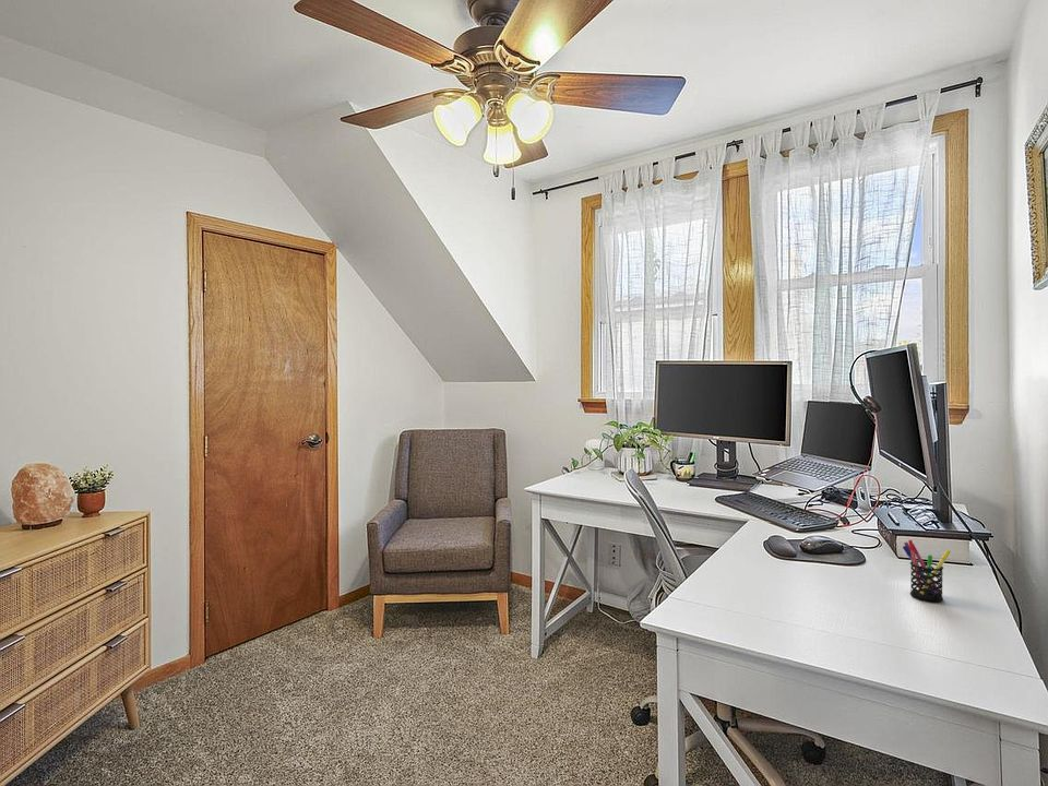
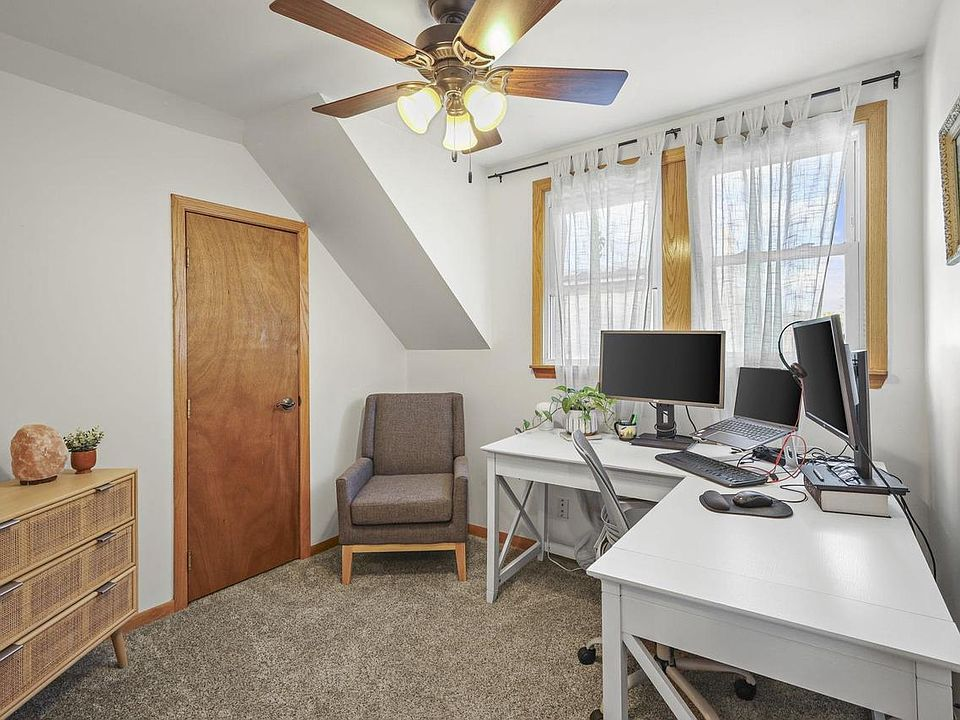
- pen holder [902,539,952,603]
